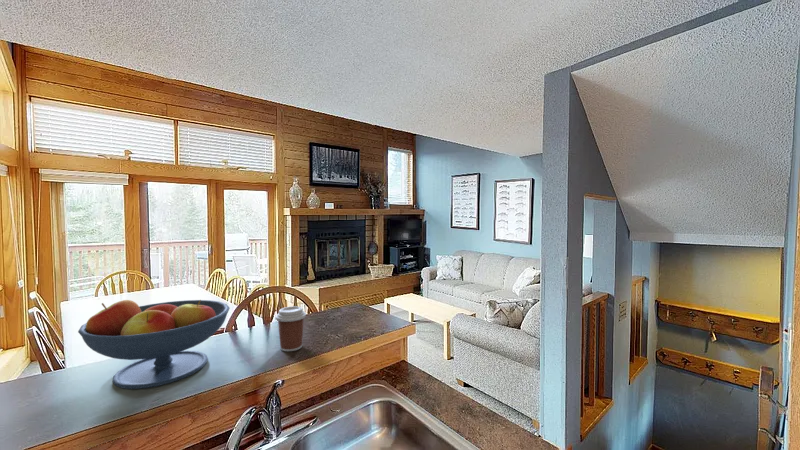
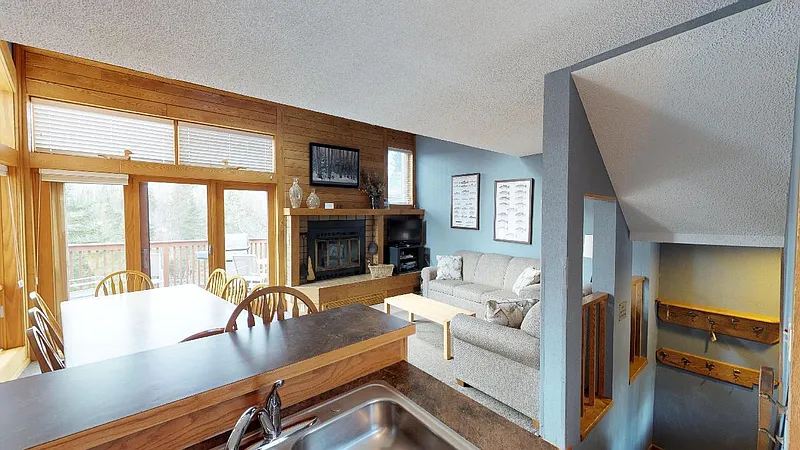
- coffee cup [274,305,307,352]
- fruit bowl [77,299,231,390]
